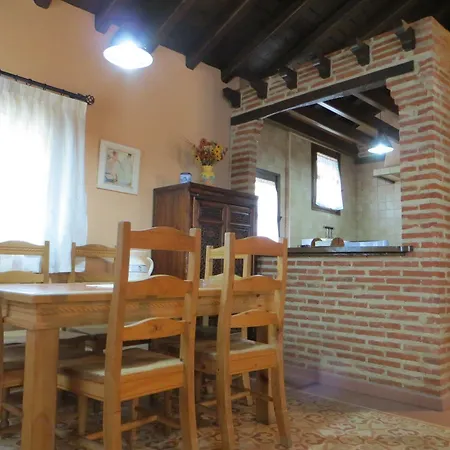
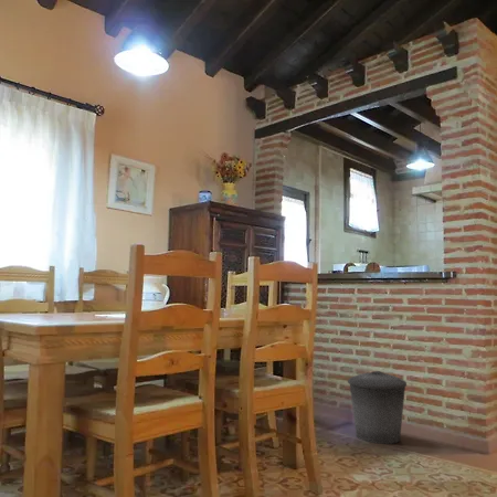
+ trash can [347,370,408,445]
